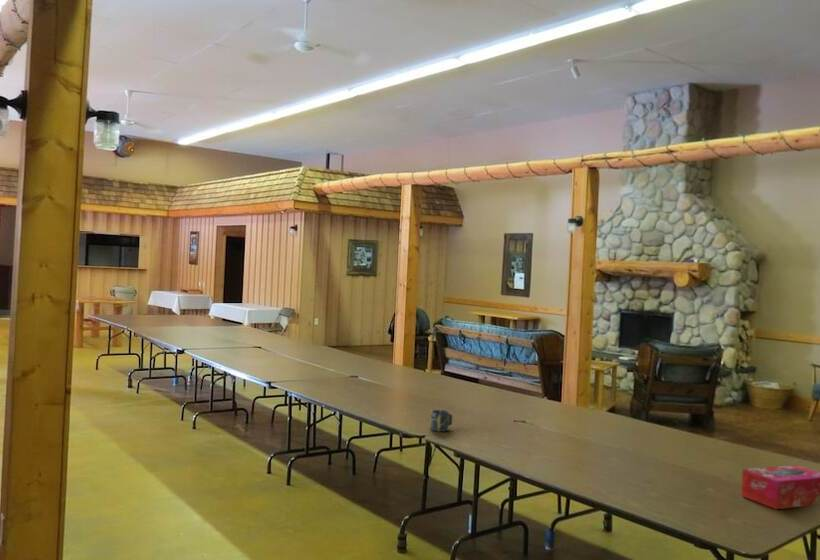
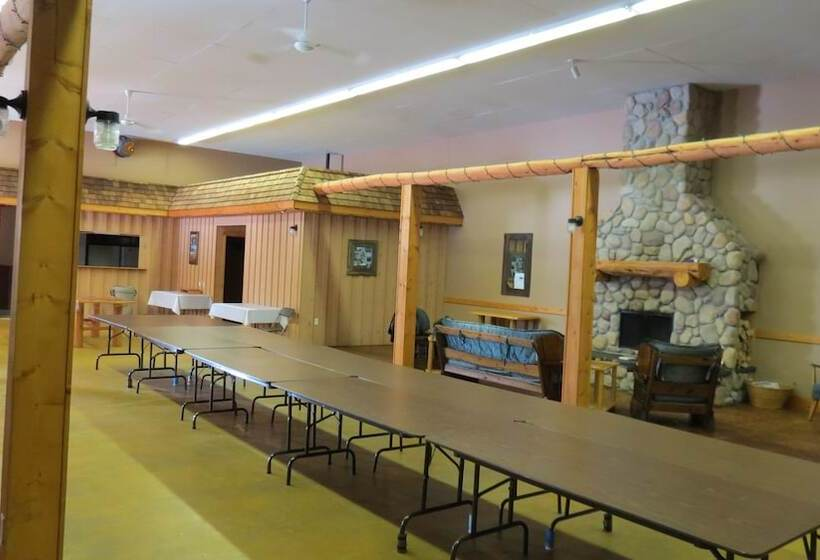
- tissue box [740,464,820,510]
- cup [429,409,453,433]
